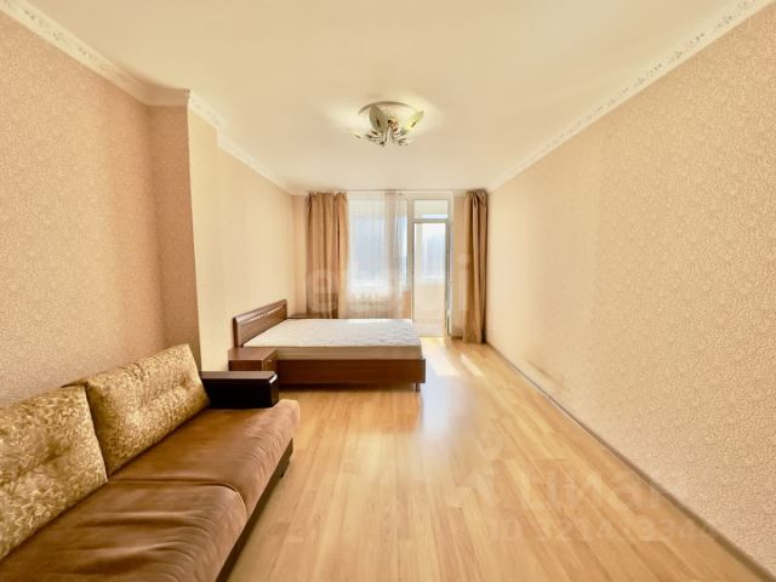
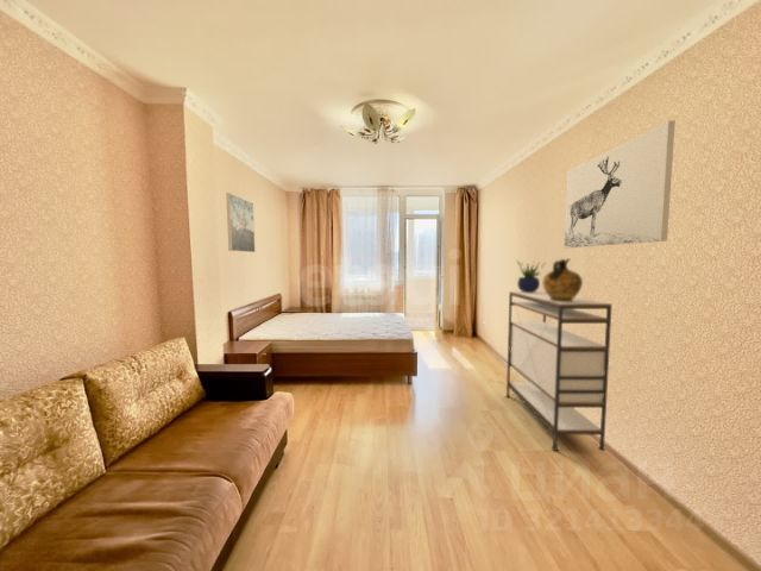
+ ceramic jug [541,257,584,302]
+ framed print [225,192,256,253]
+ shelving unit [505,290,612,452]
+ potted plant [515,258,547,293]
+ wall art [564,119,677,250]
